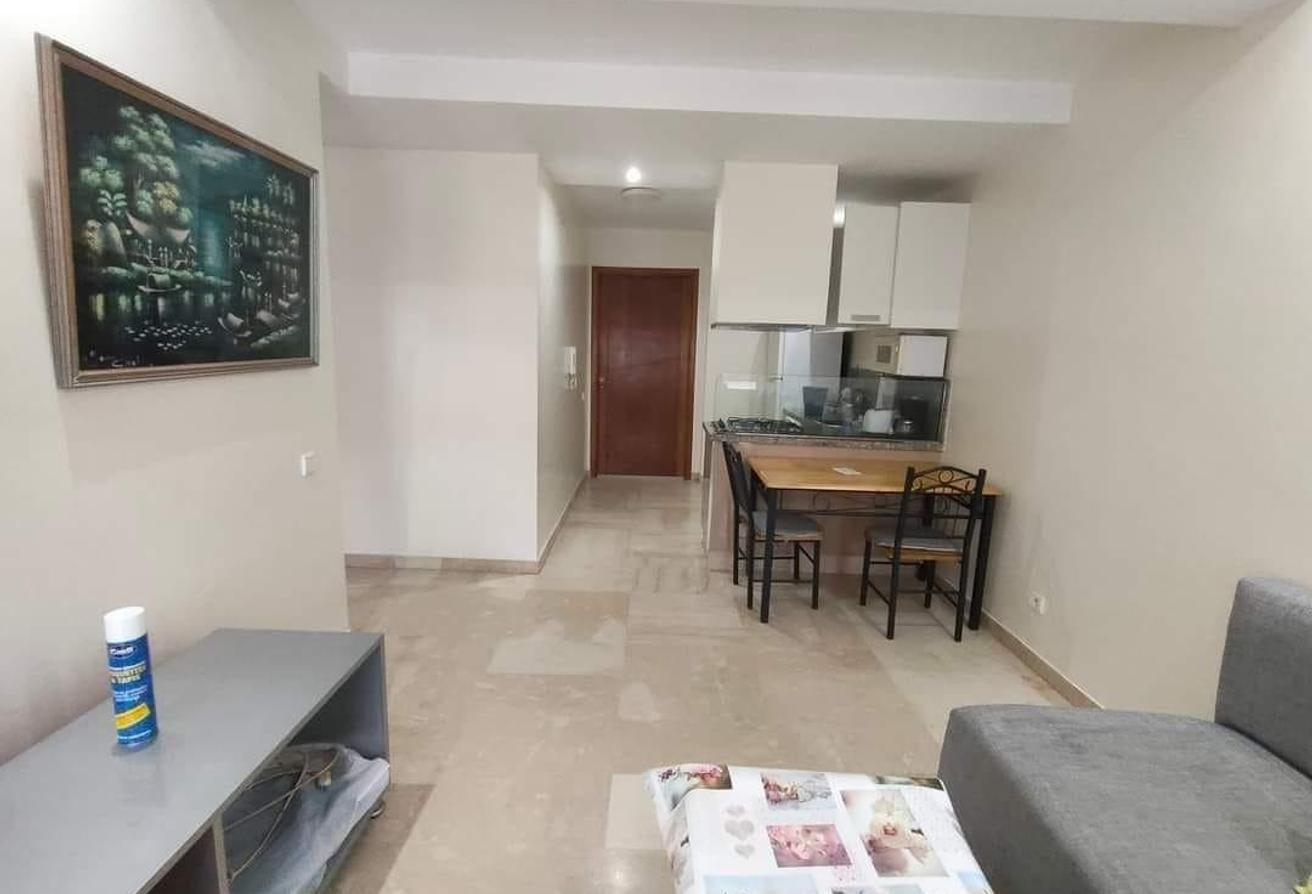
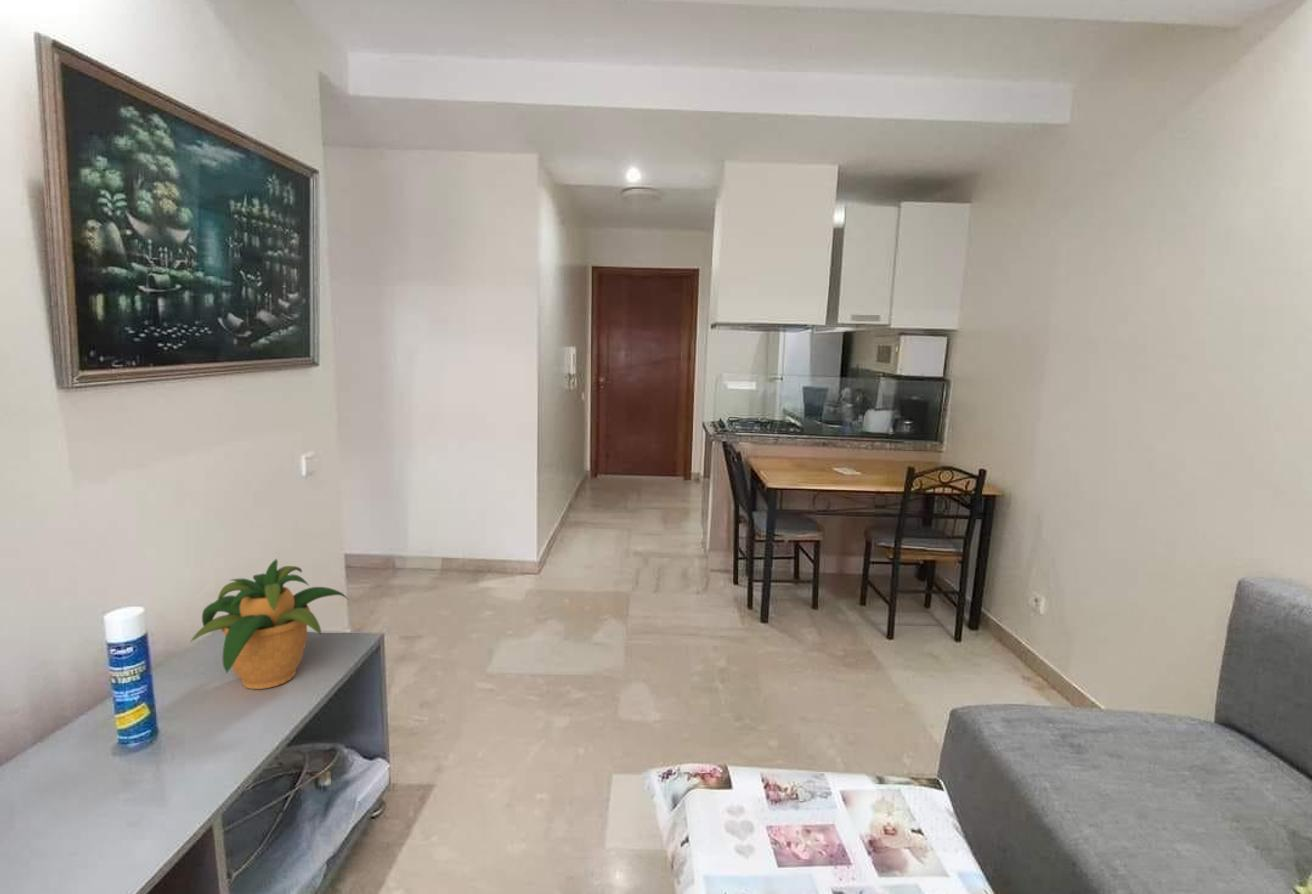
+ potted plant [189,558,349,690]
